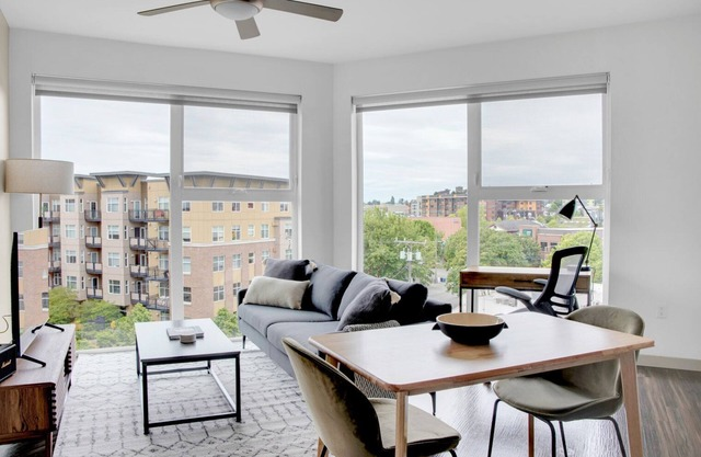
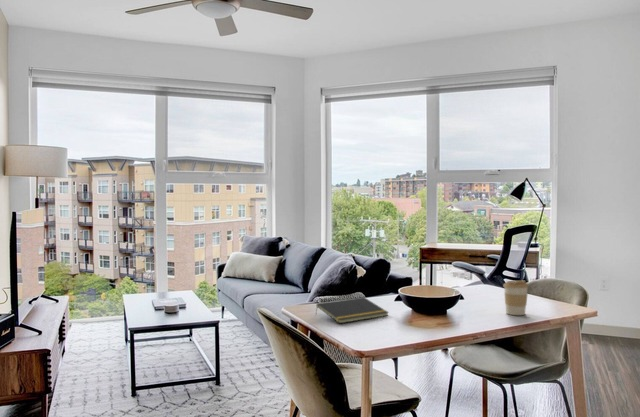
+ notepad [314,296,390,324]
+ coffee cup [502,280,530,316]
